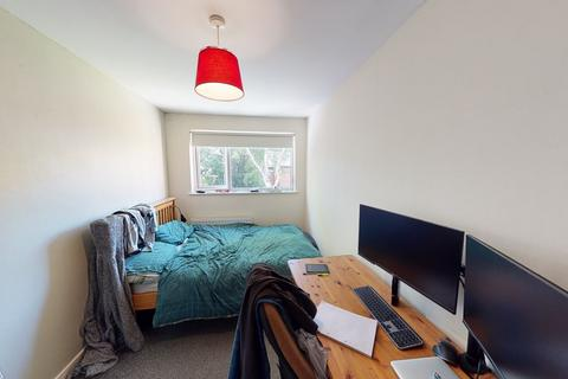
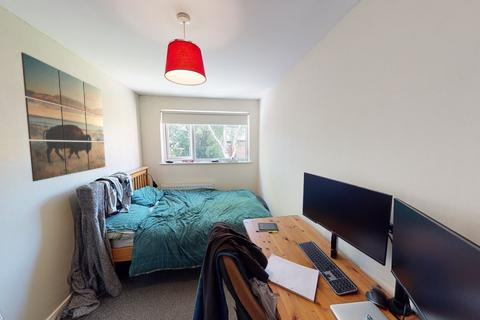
+ wall art [20,51,106,182]
